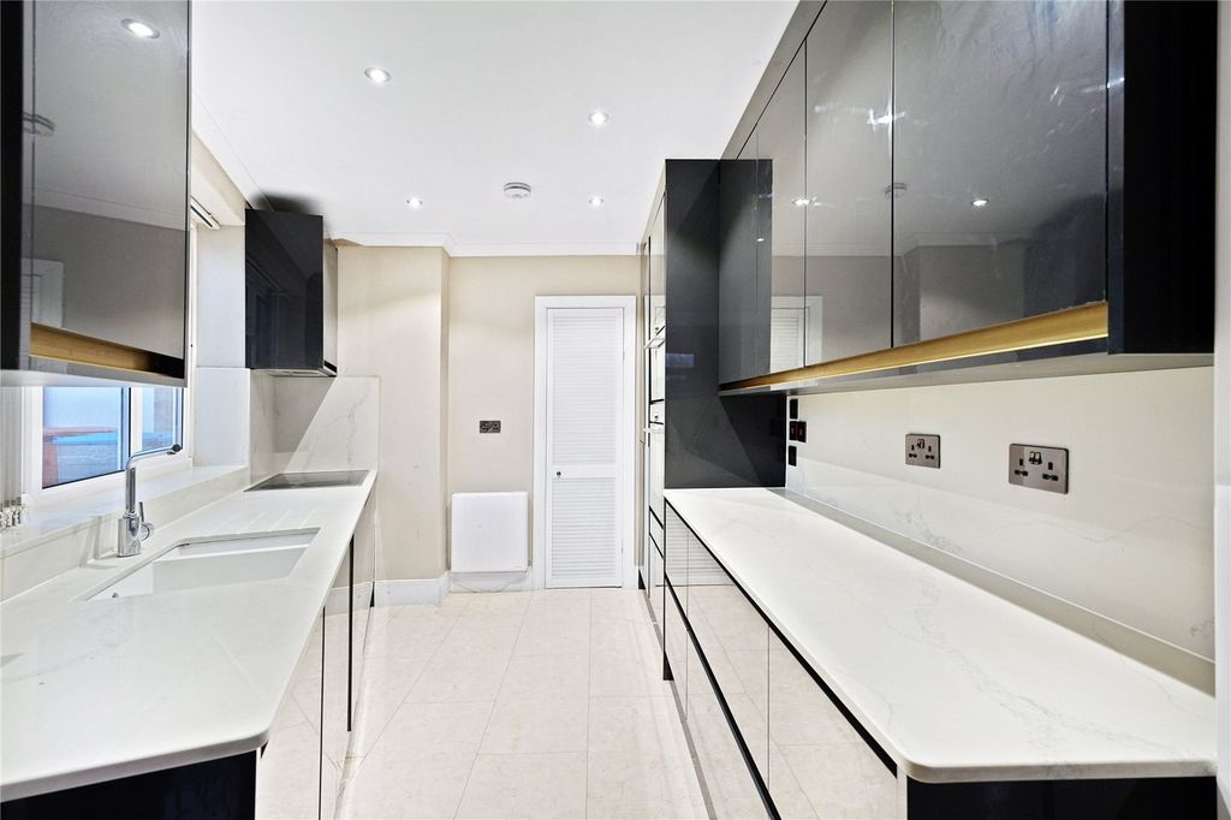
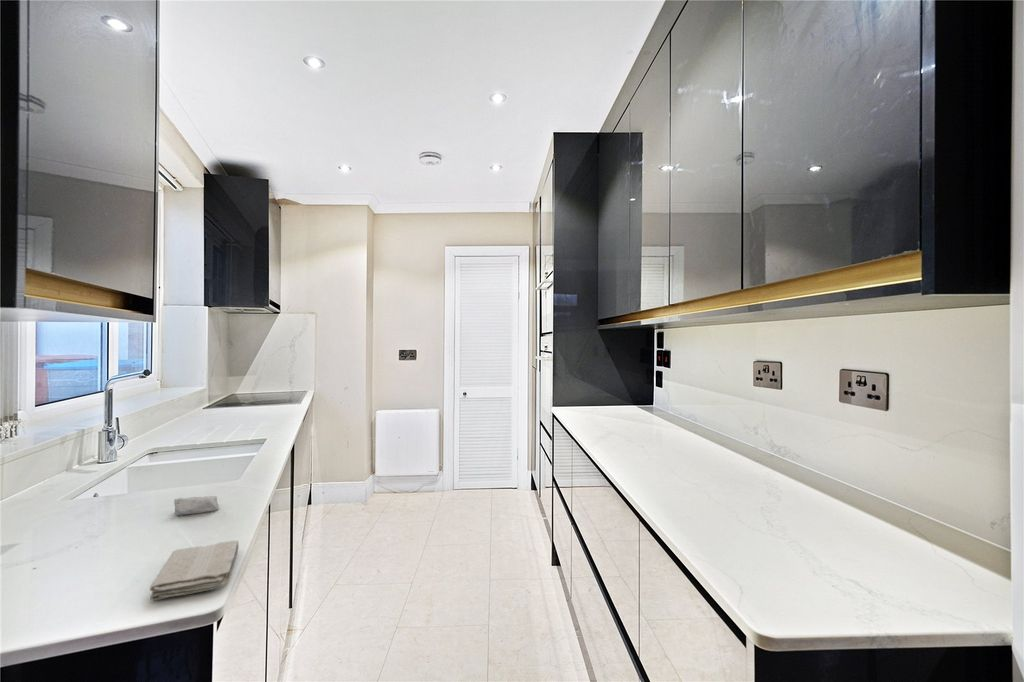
+ soap bar [173,495,219,516]
+ washcloth [149,539,240,601]
